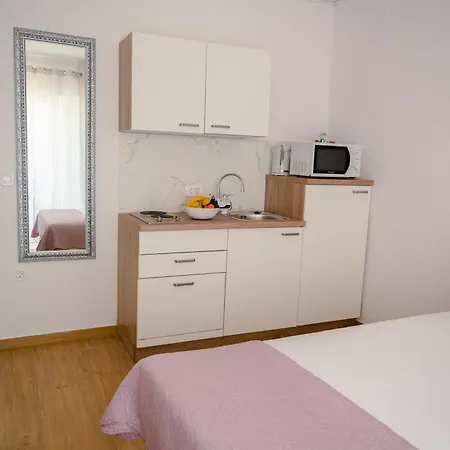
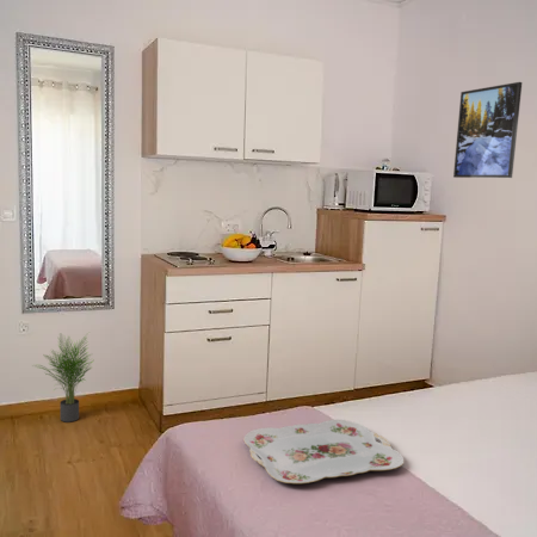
+ serving tray [242,419,405,484]
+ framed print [452,81,524,179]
+ potted plant [32,331,93,424]
